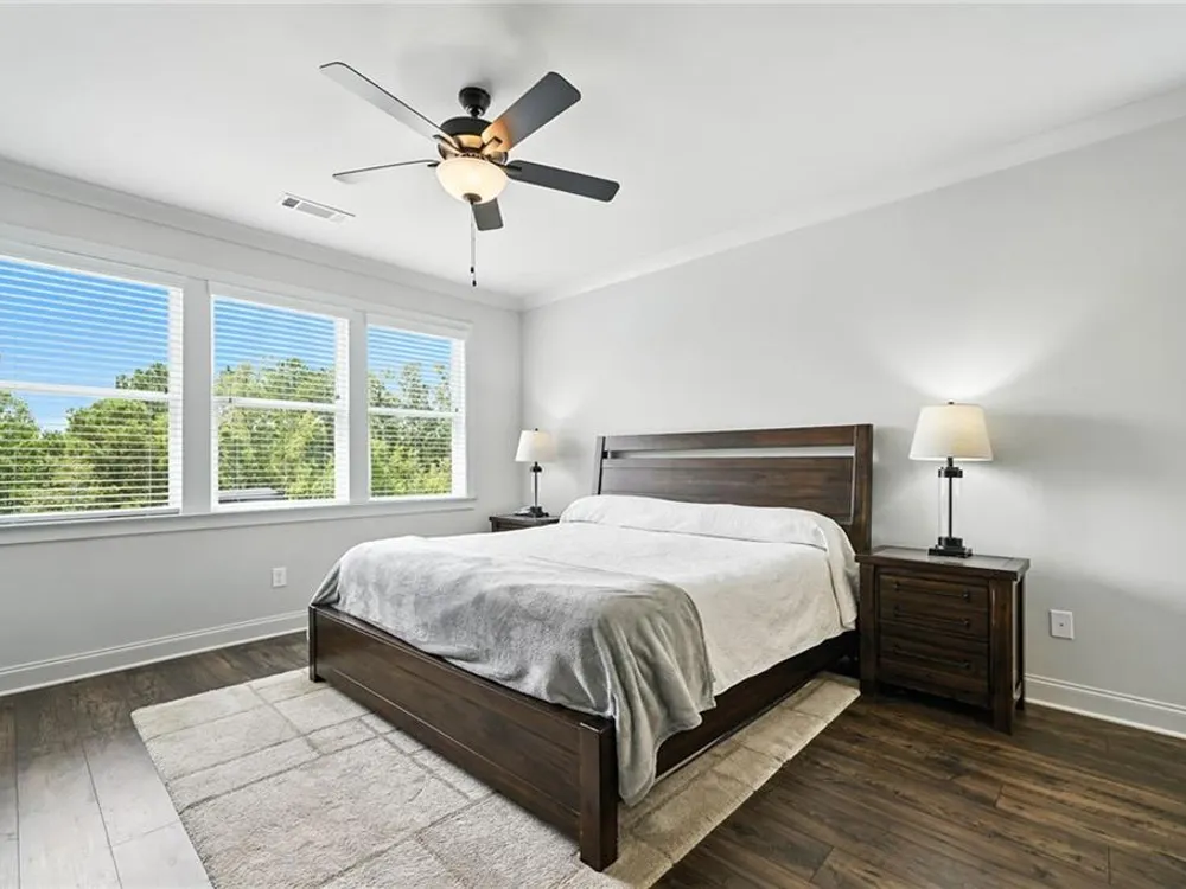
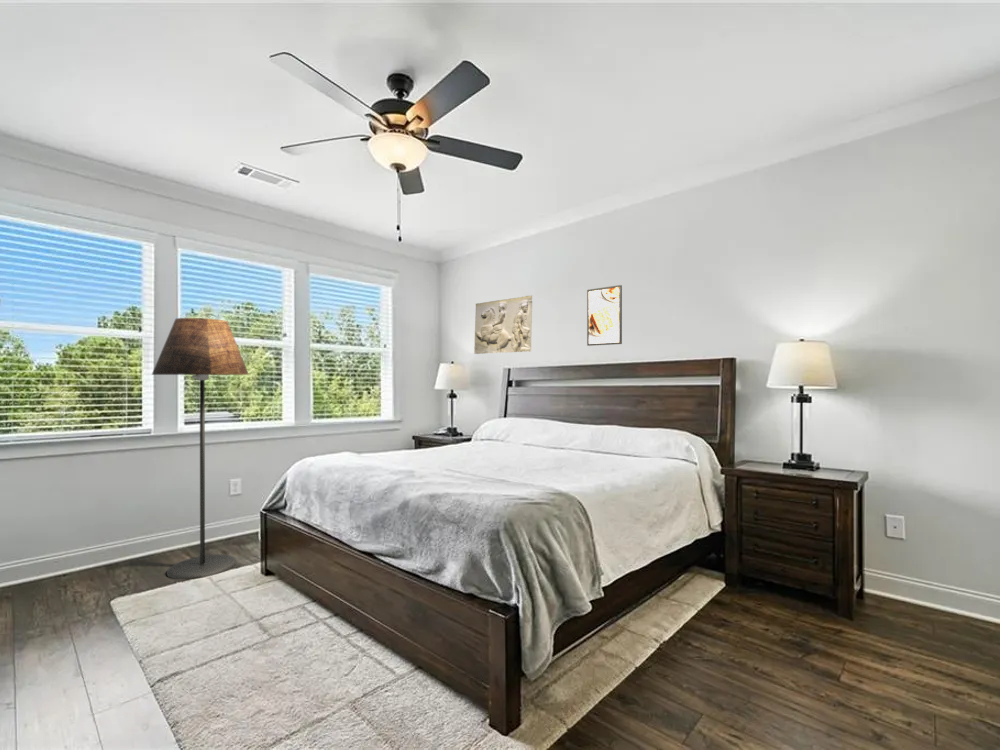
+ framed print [586,284,623,347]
+ floor lamp [151,317,250,580]
+ relief sculpture [473,294,533,355]
